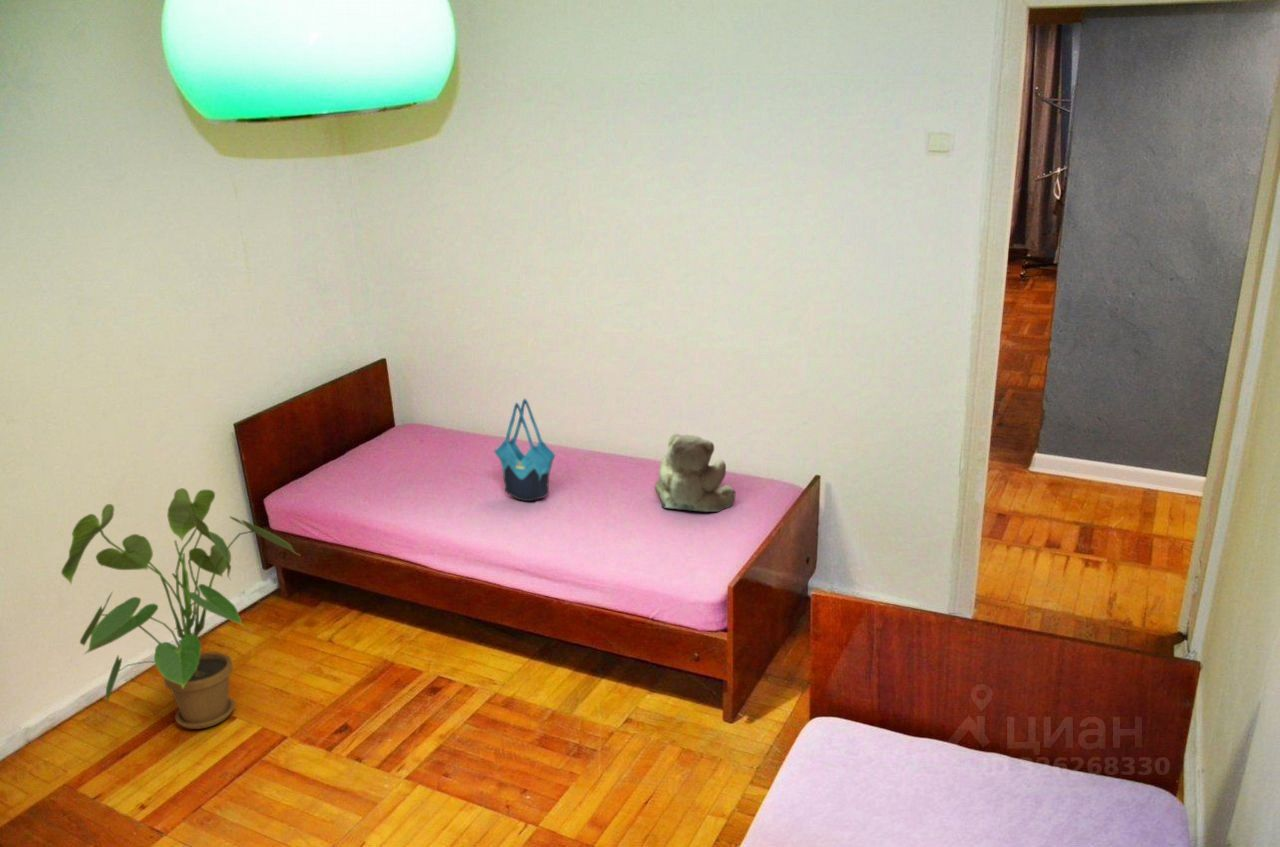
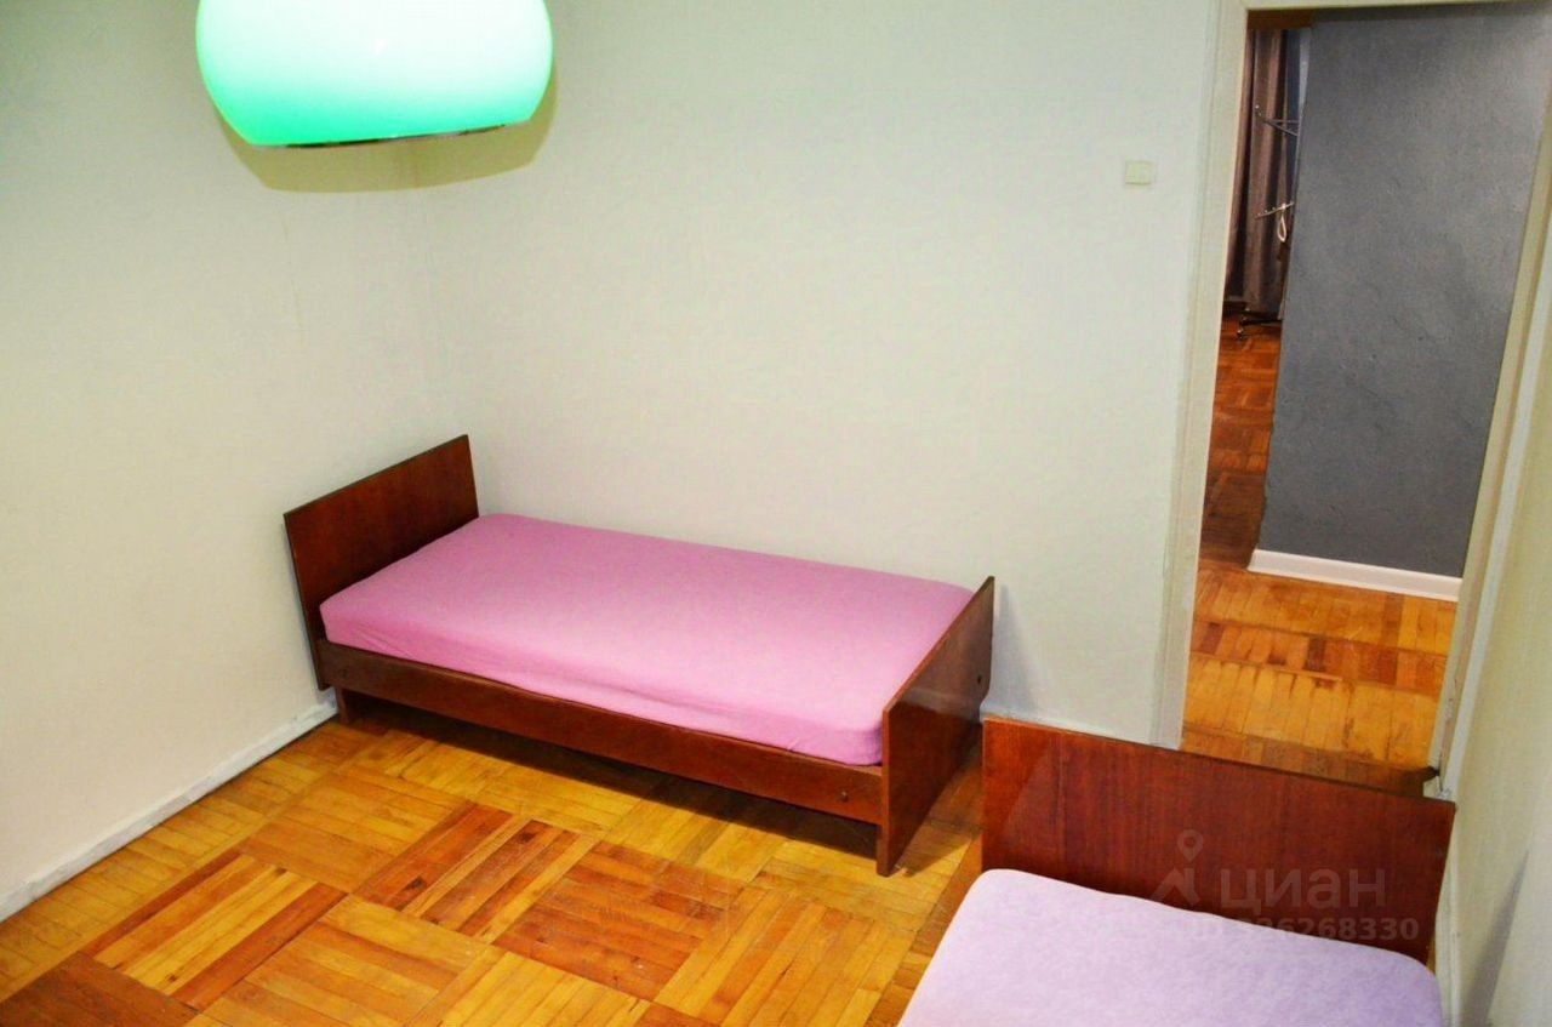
- teddy bear [654,433,736,513]
- house plant [60,487,300,730]
- tote bag [493,397,557,502]
